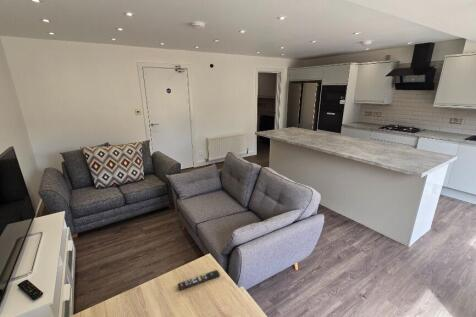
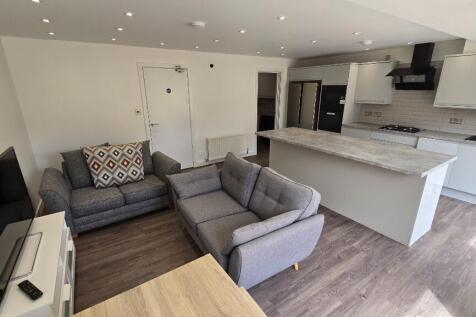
- remote control [177,269,221,291]
